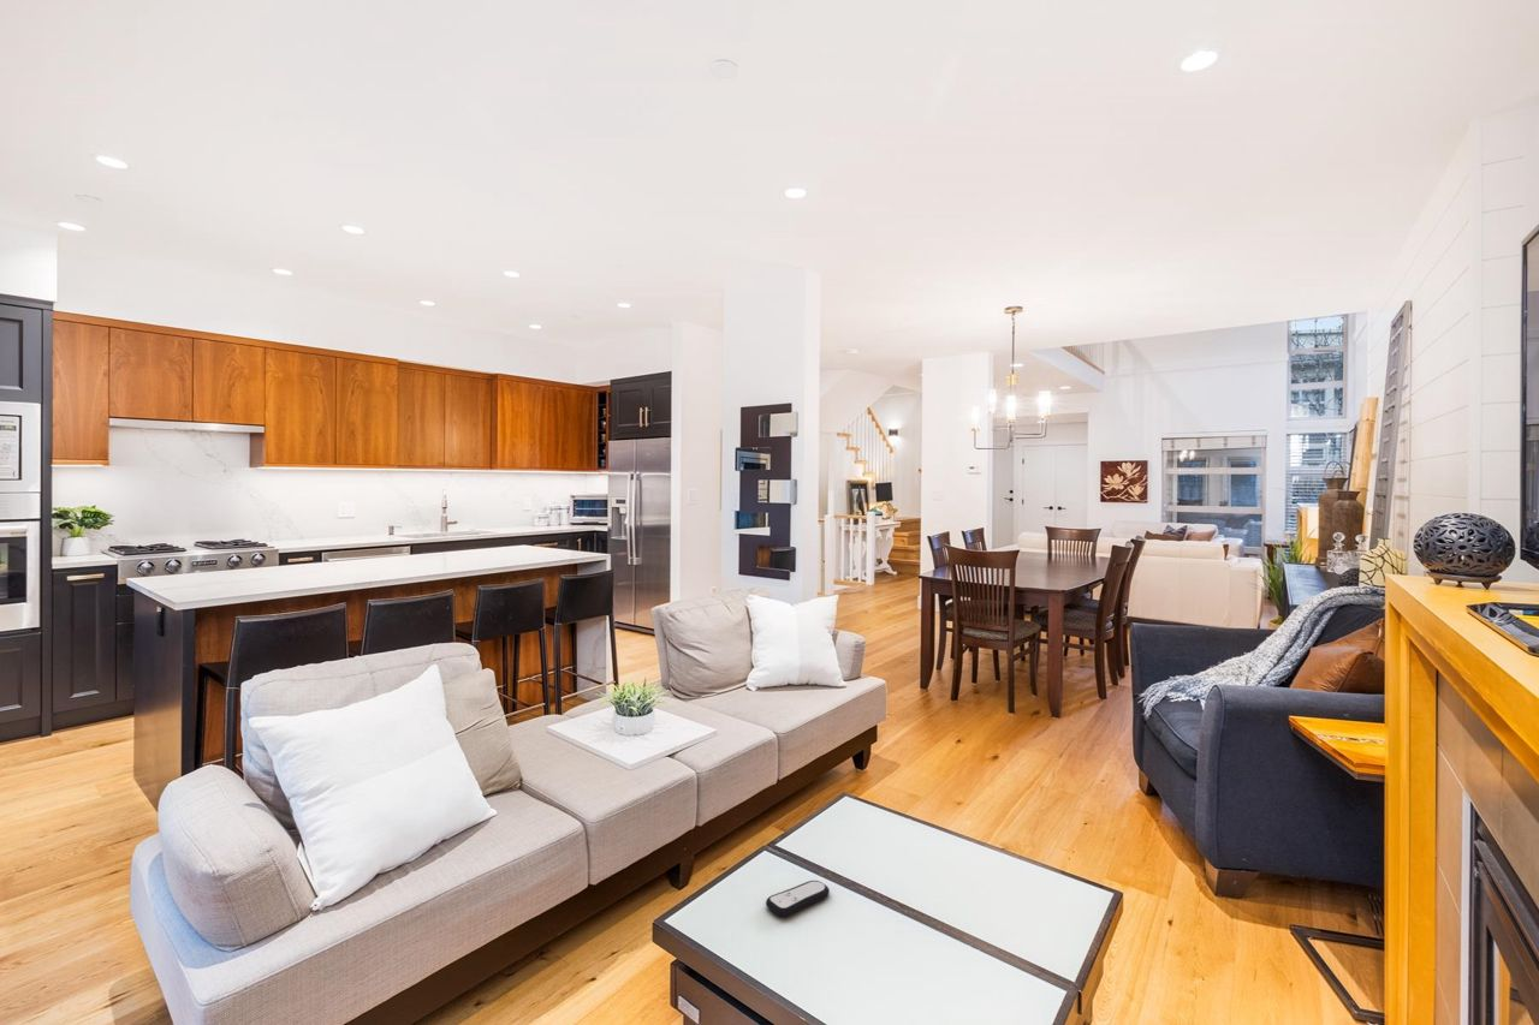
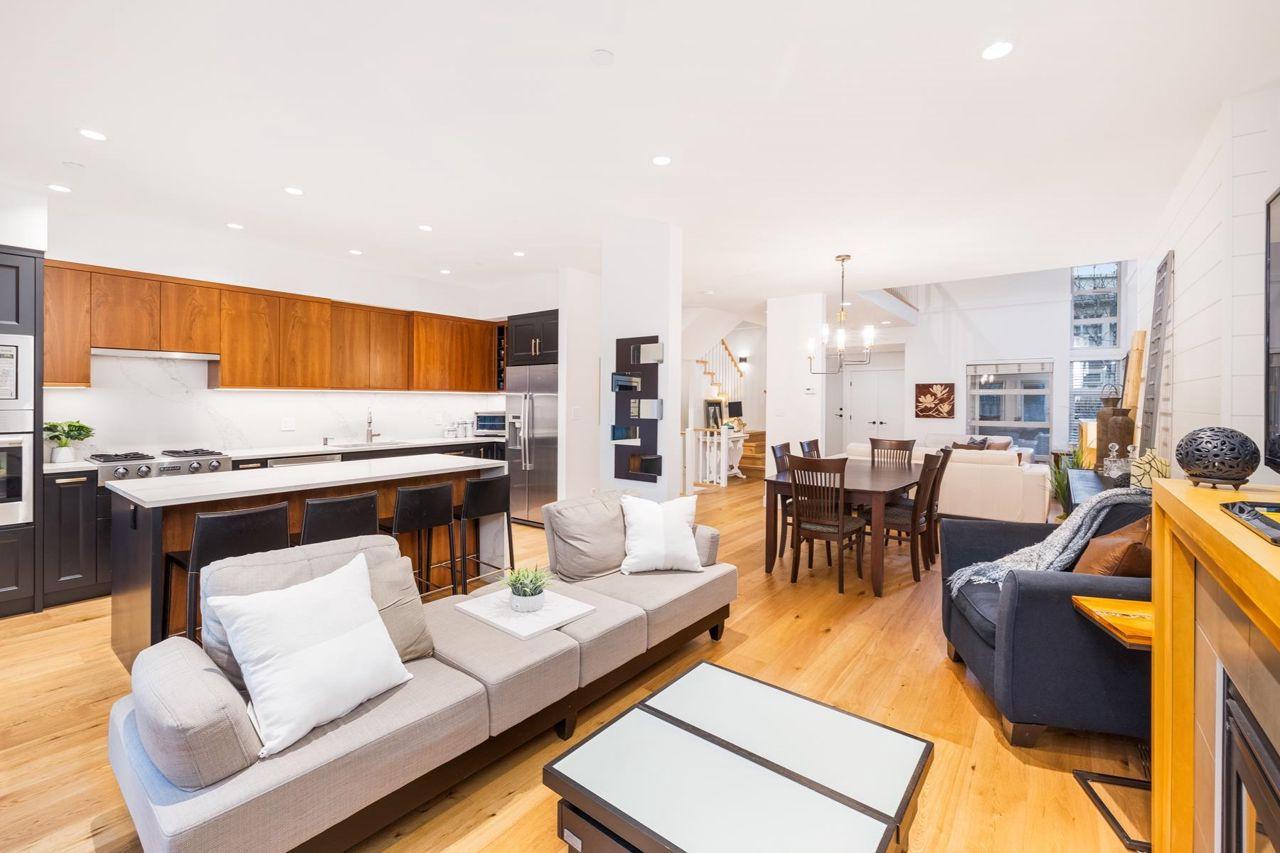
- remote control [765,880,831,918]
